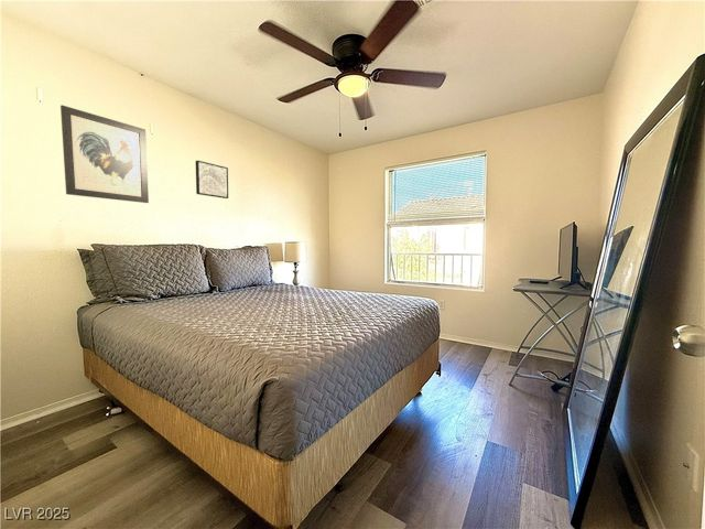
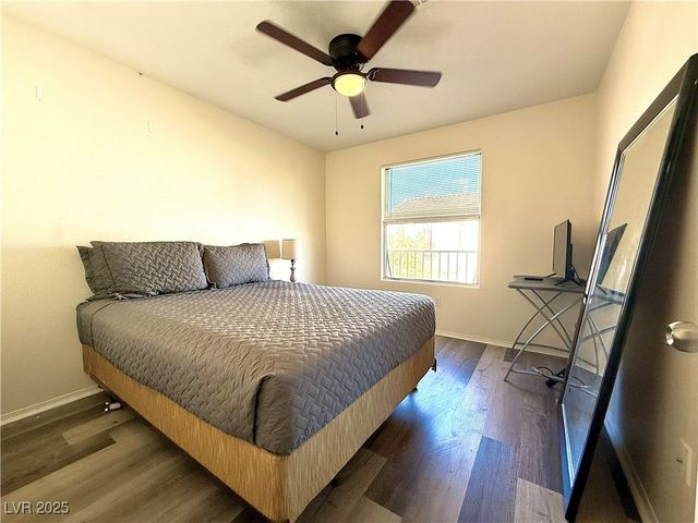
- wall art [195,159,229,199]
- wall art [59,104,150,204]
